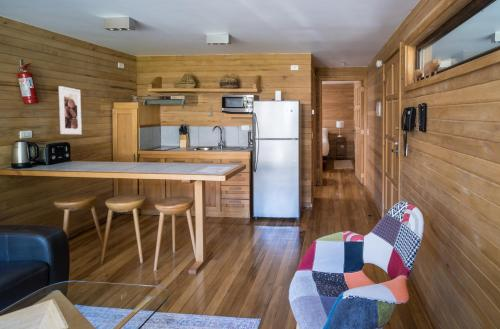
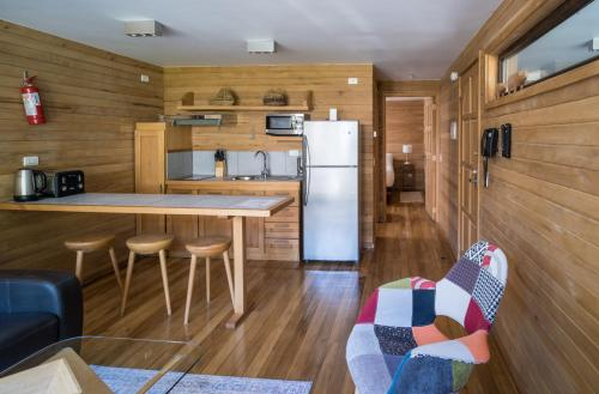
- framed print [58,85,83,135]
